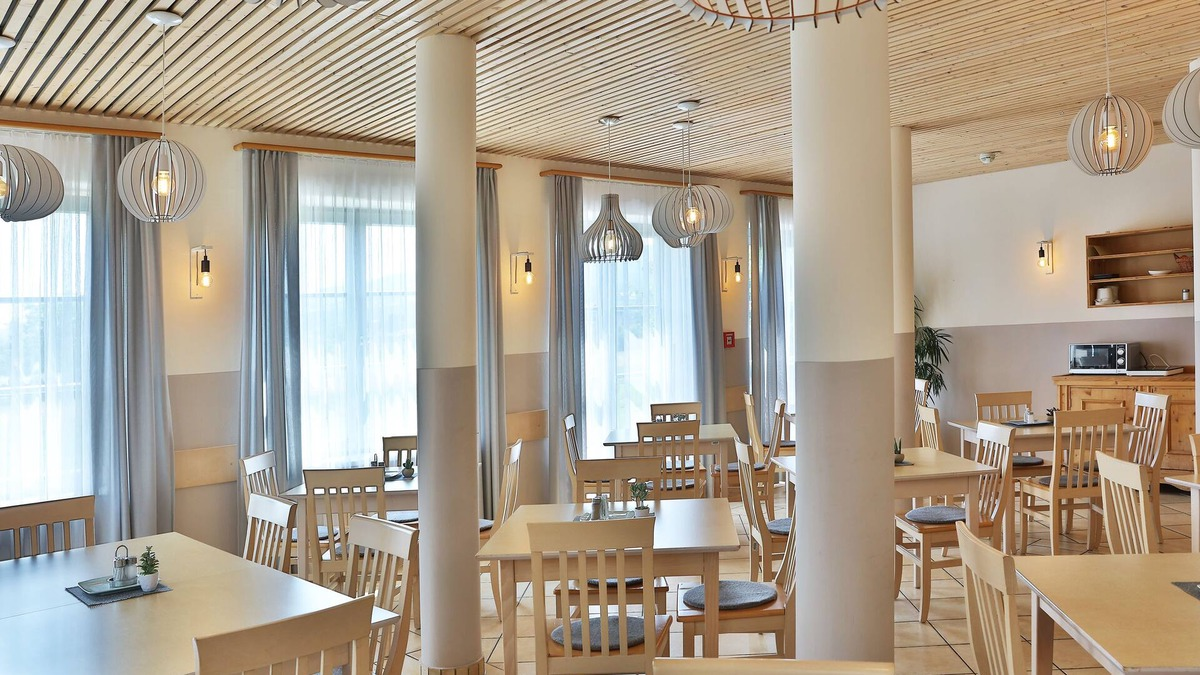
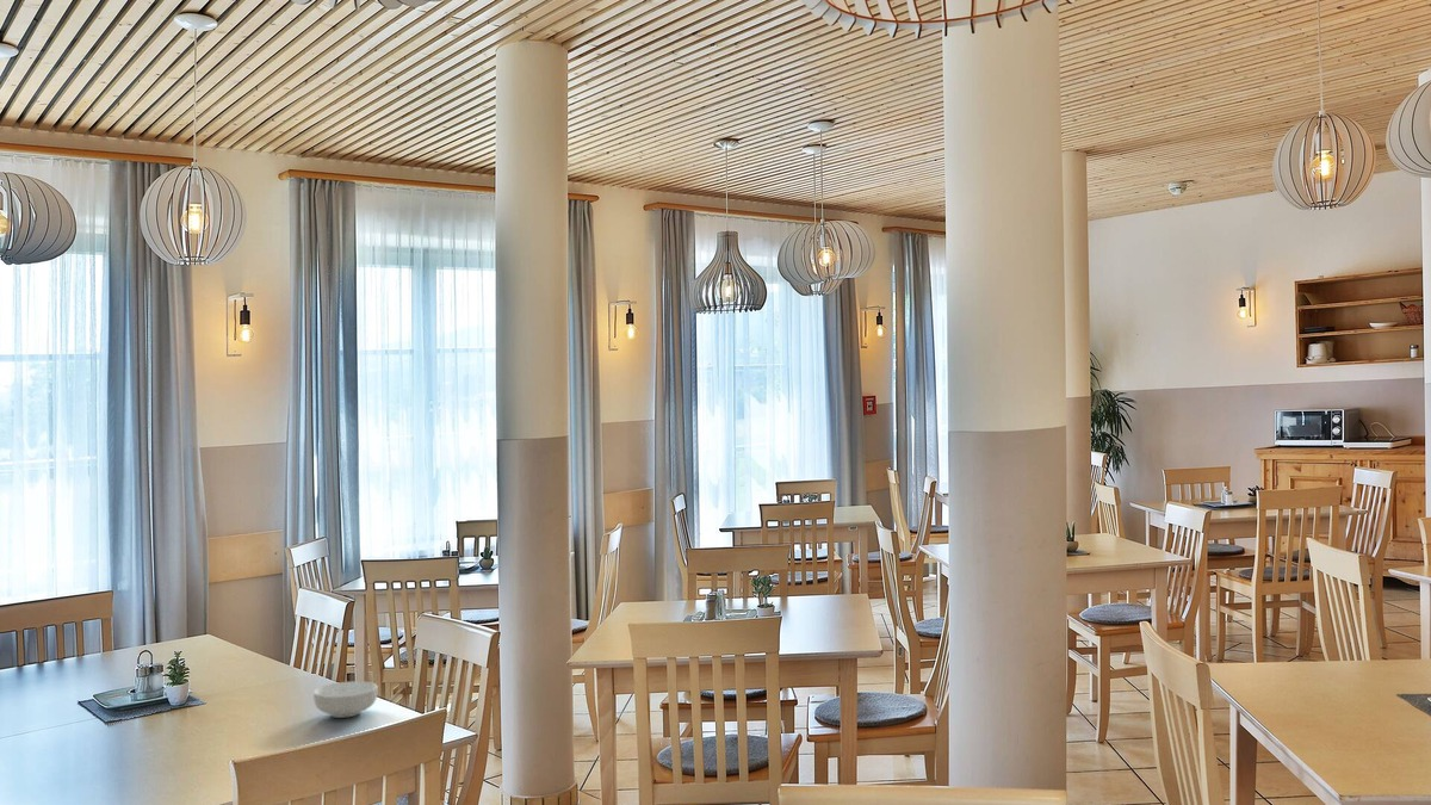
+ cereal bowl [312,680,379,719]
